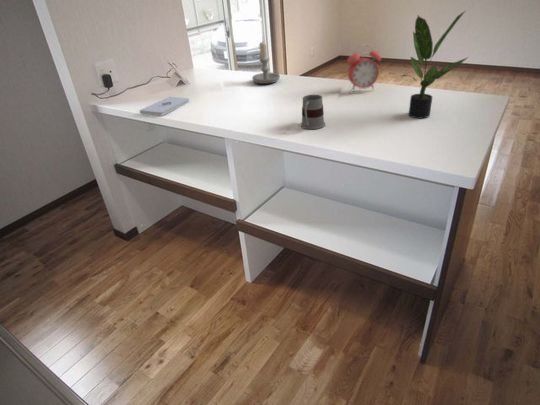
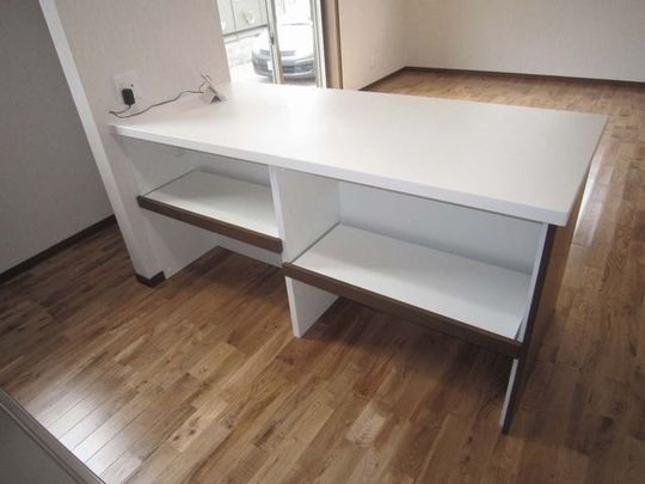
- candle [251,41,281,85]
- mug [300,94,326,130]
- alarm clock [346,43,383,94]
- potted plant [399,10,469,119]
- notepad [138,96,190,117]
